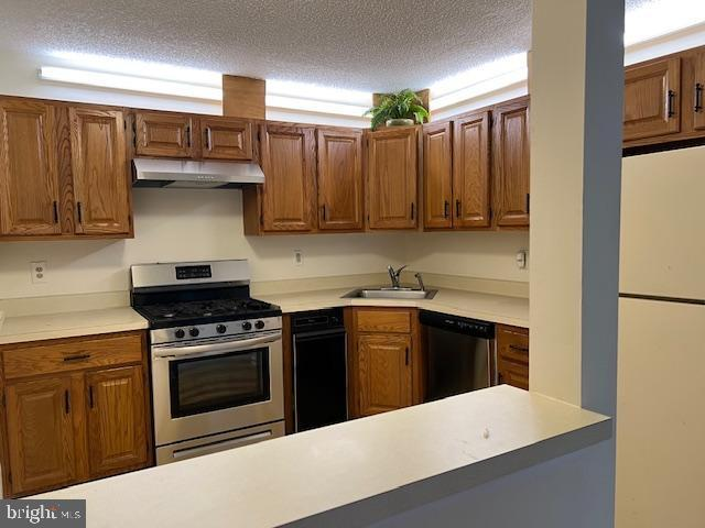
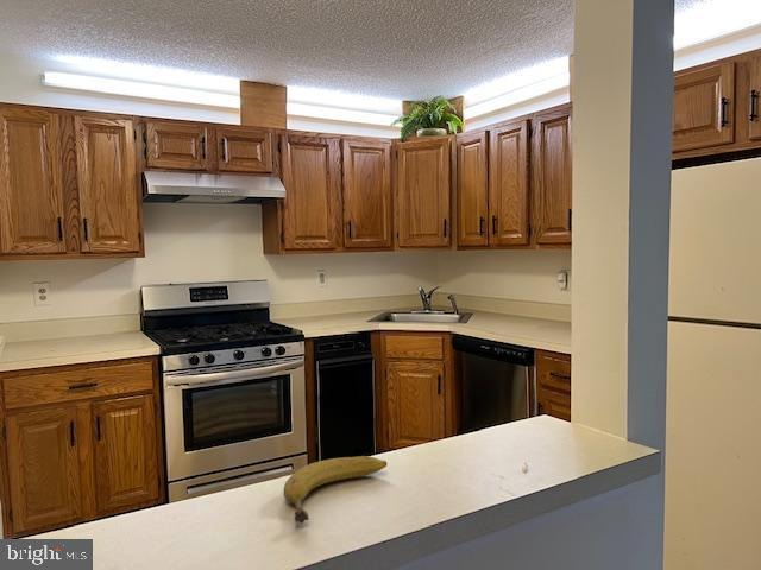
+ fruit [283,455,388,525]
